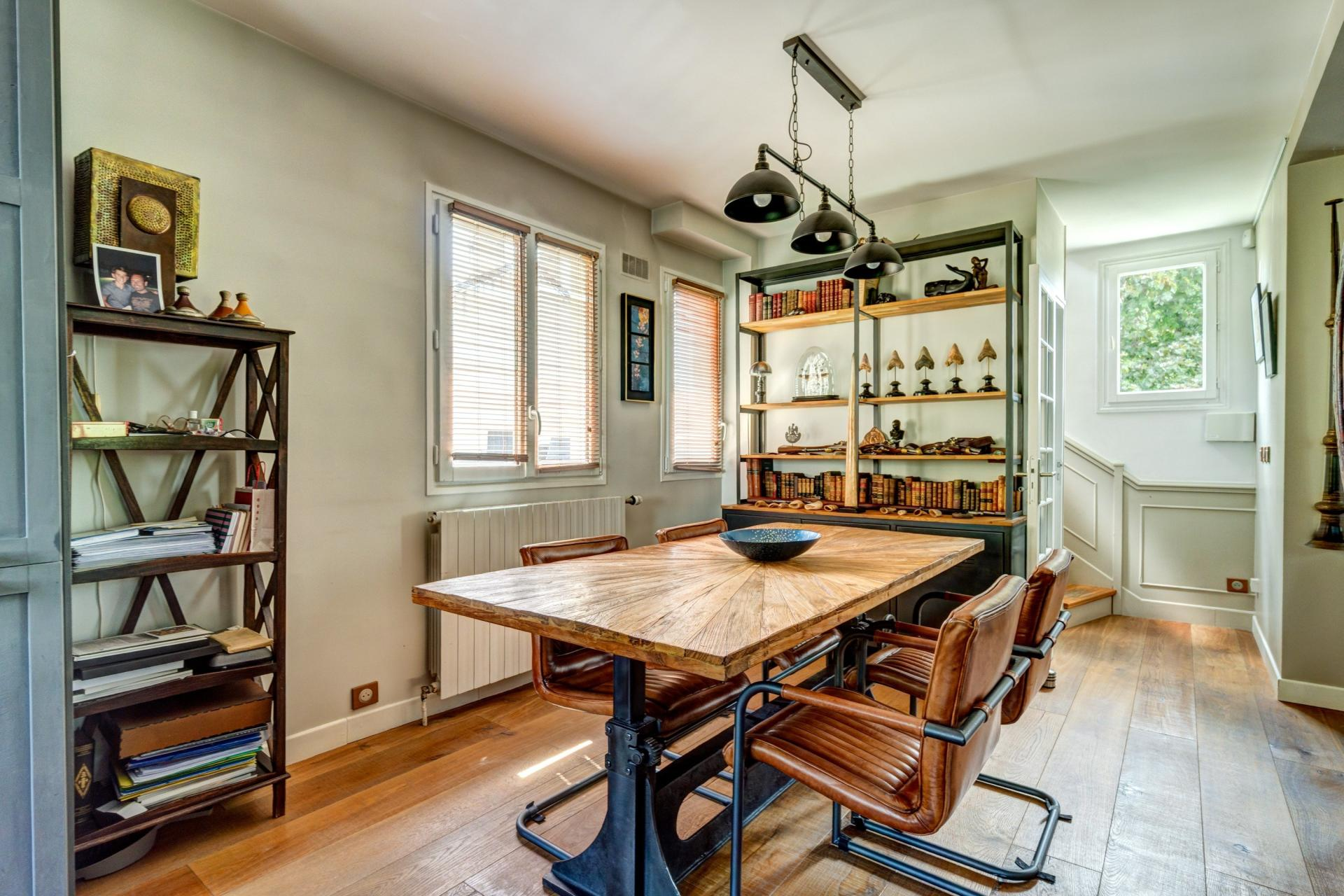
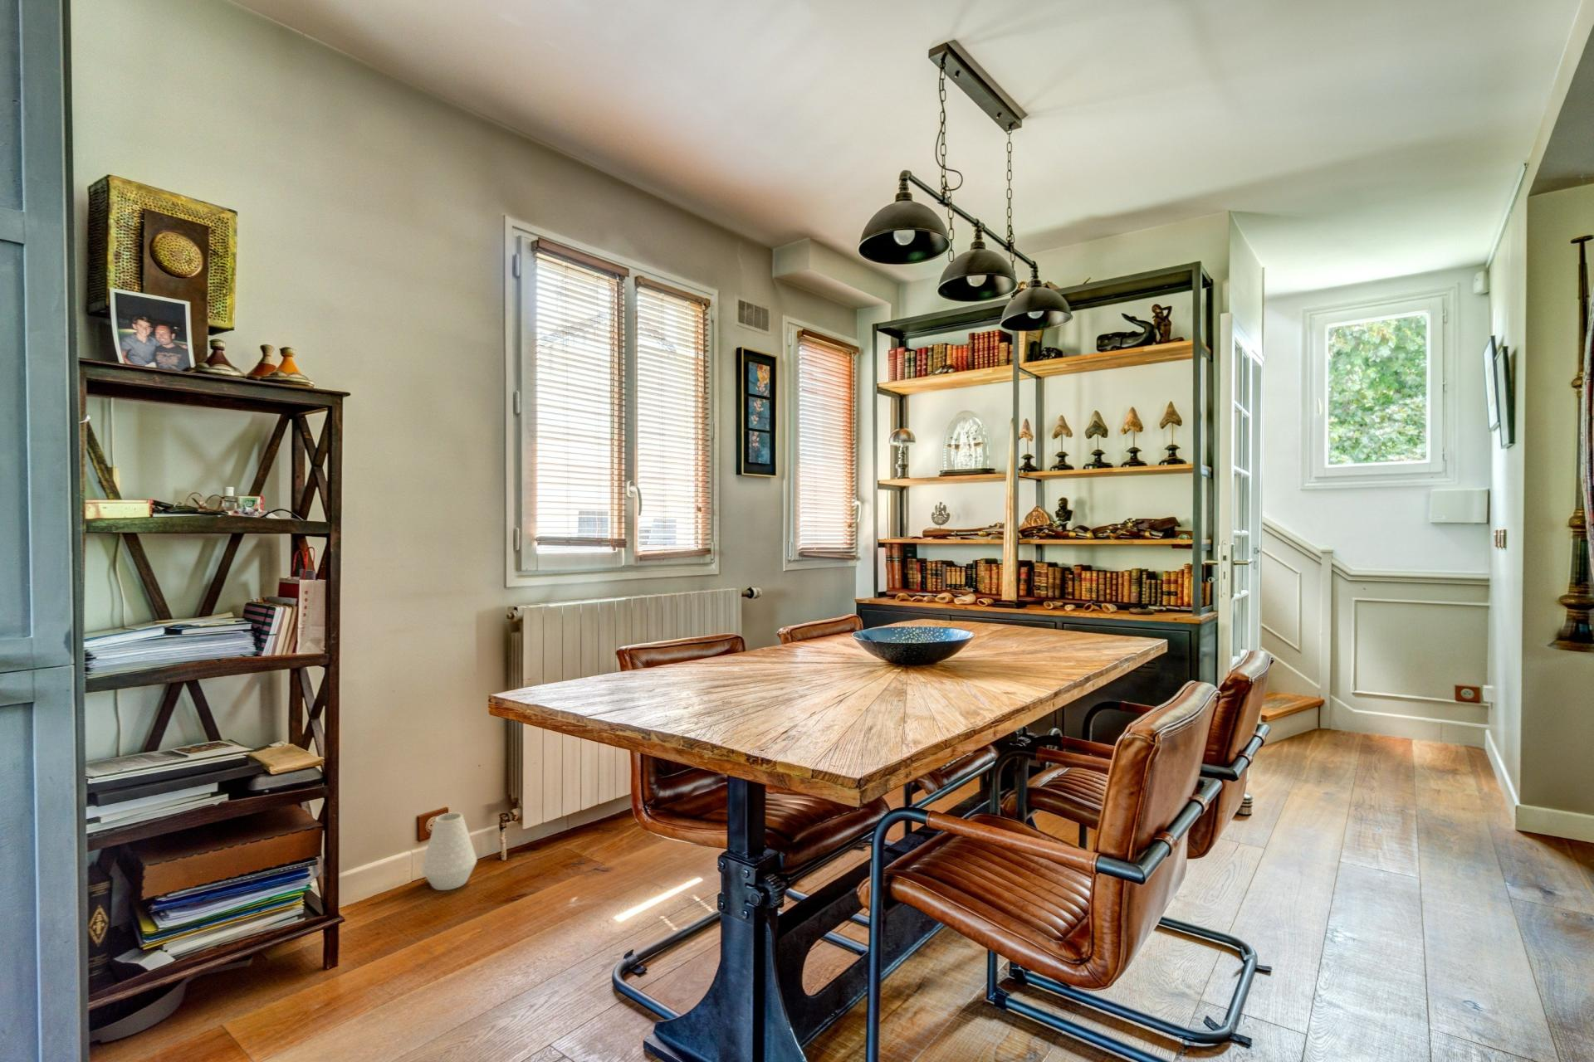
+ vase [421,812,477,891]
